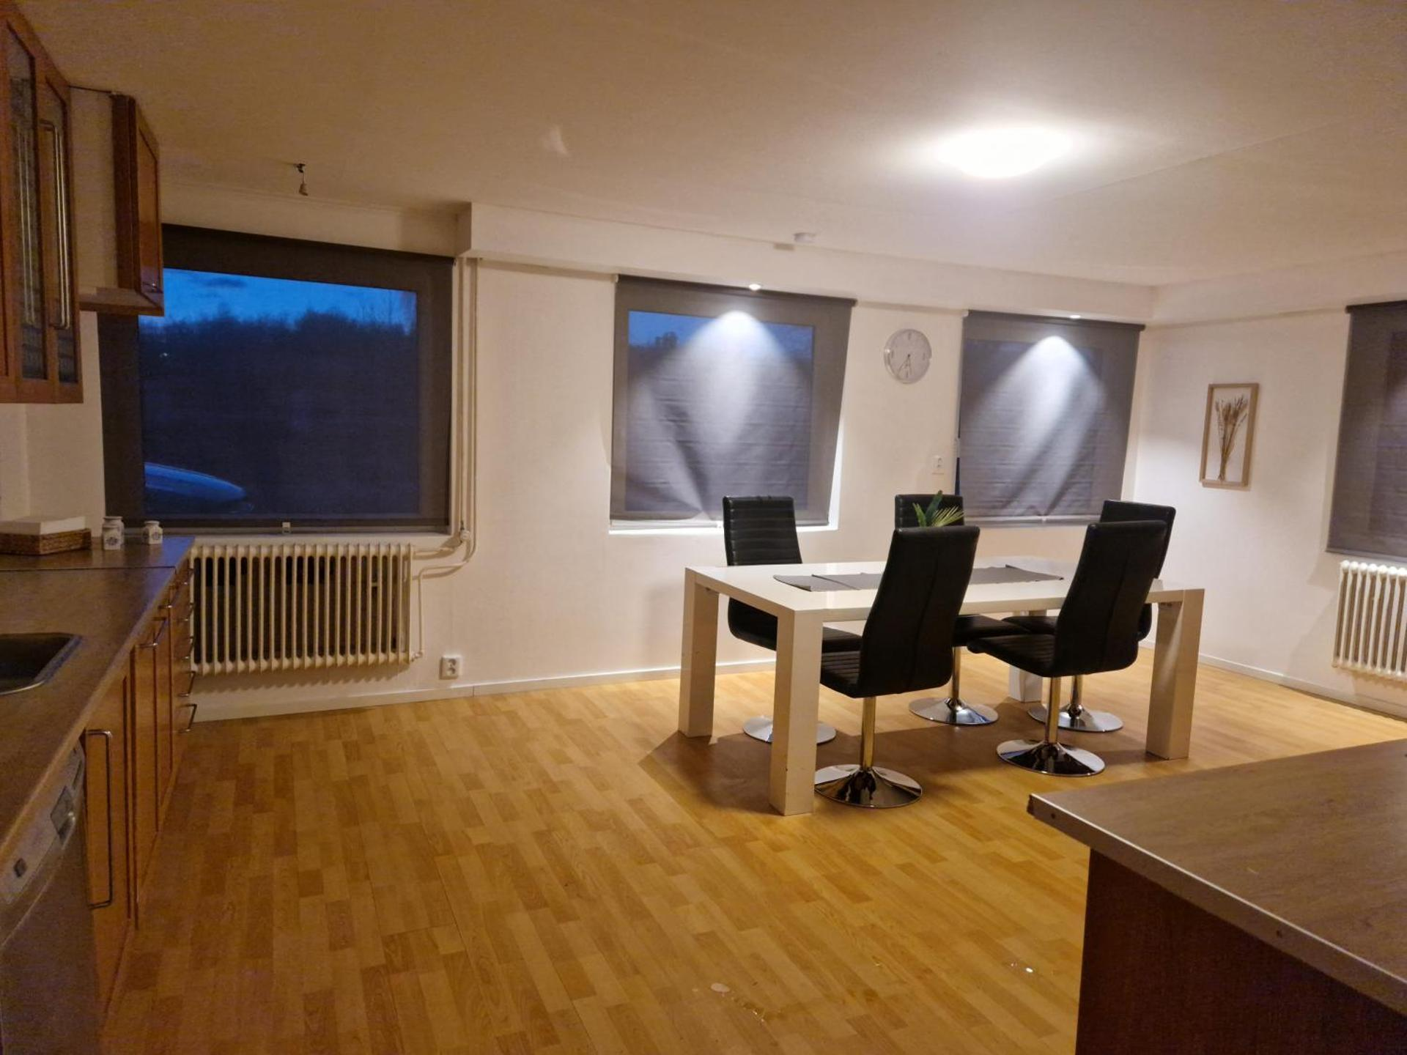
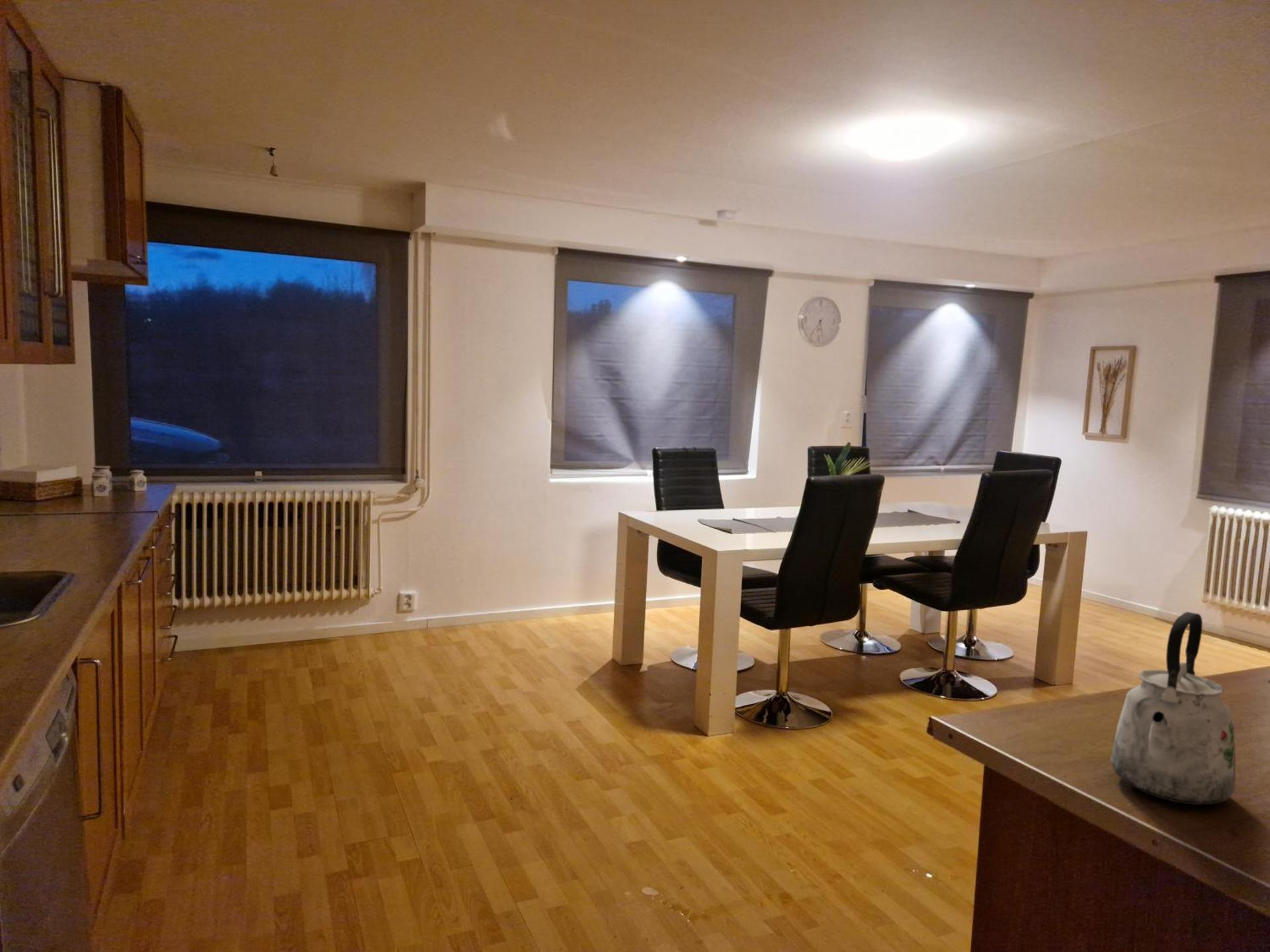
+ kettle [1110,611,1236,805]
